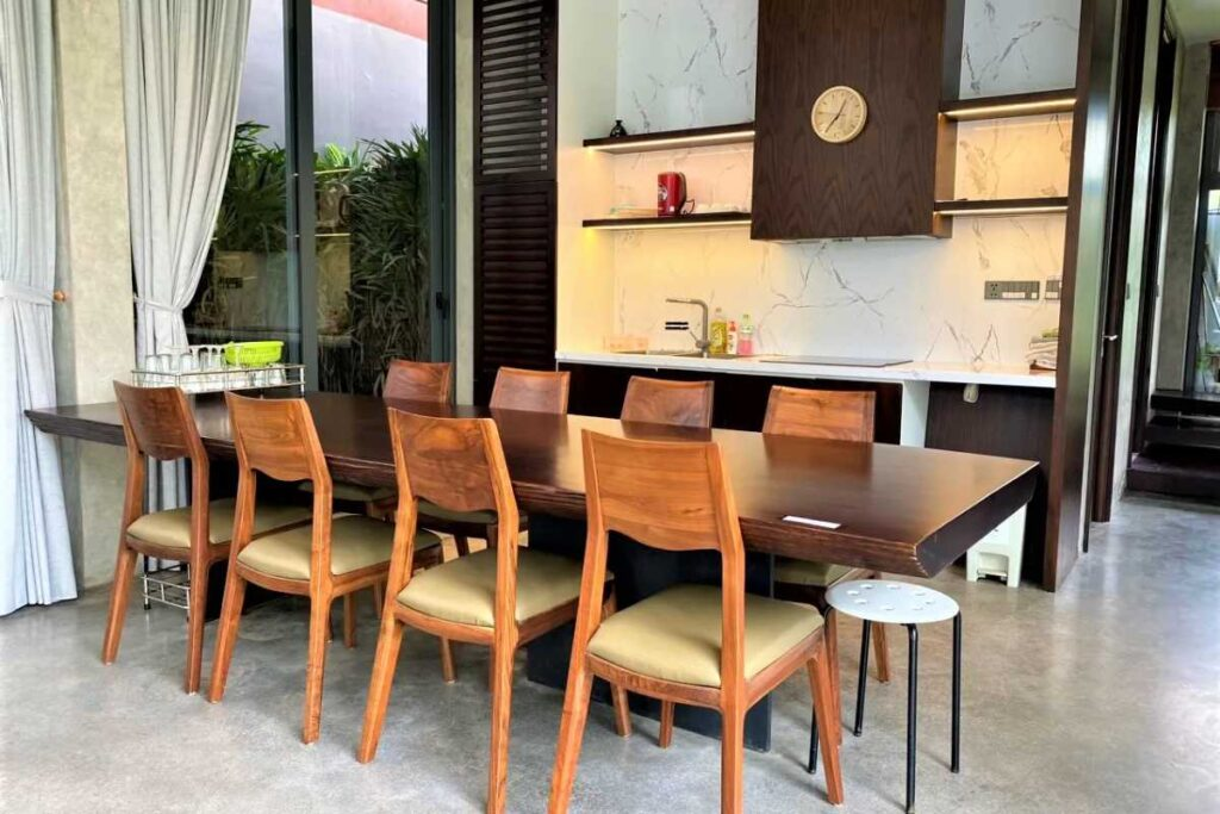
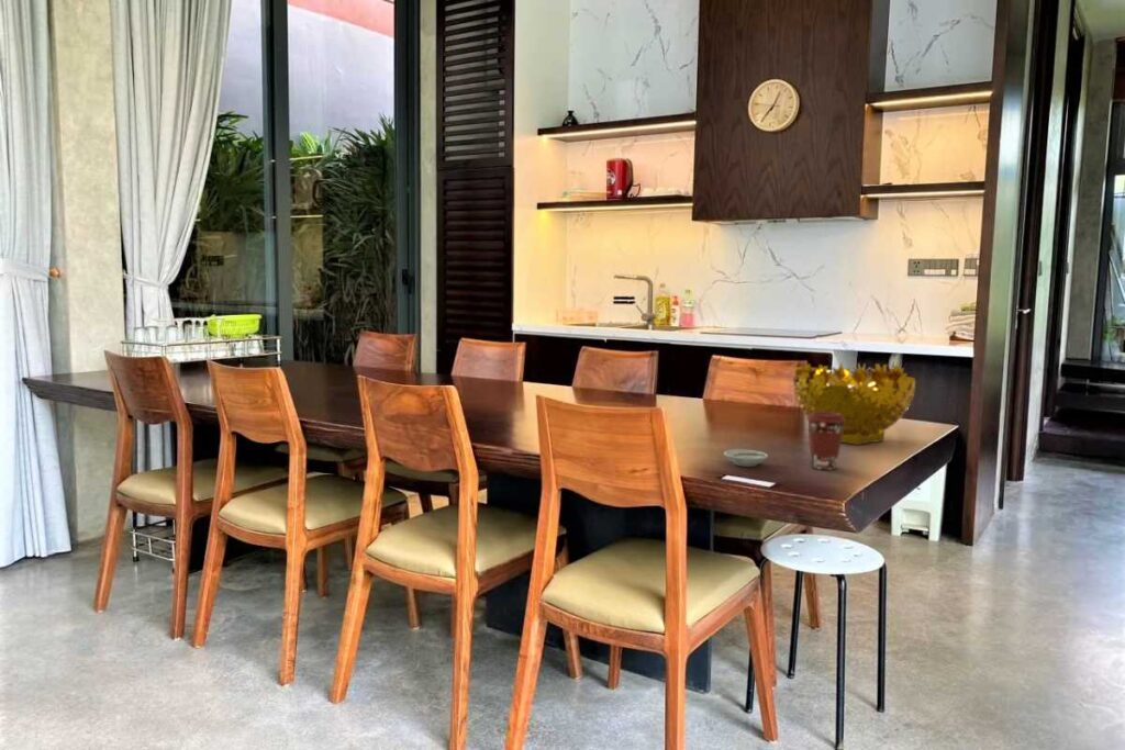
+ saucer [723,448,769,468]
+ decorative bowl [792,361,917,446]
+ coffee cup [805,412,846,471]
